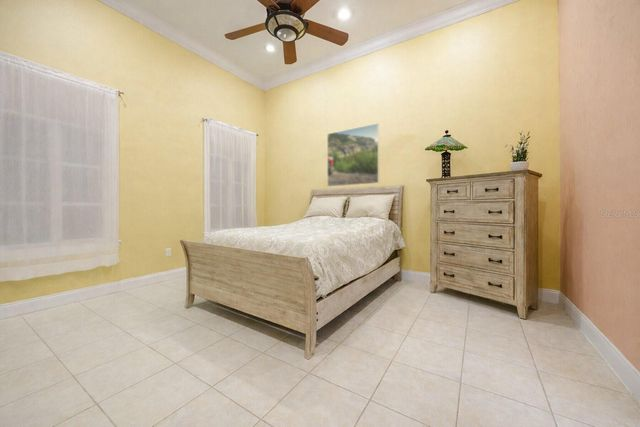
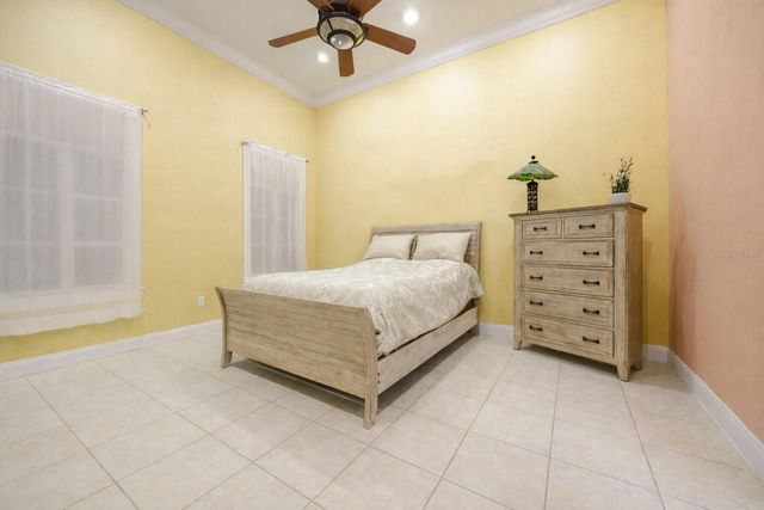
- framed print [326,122,380,188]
